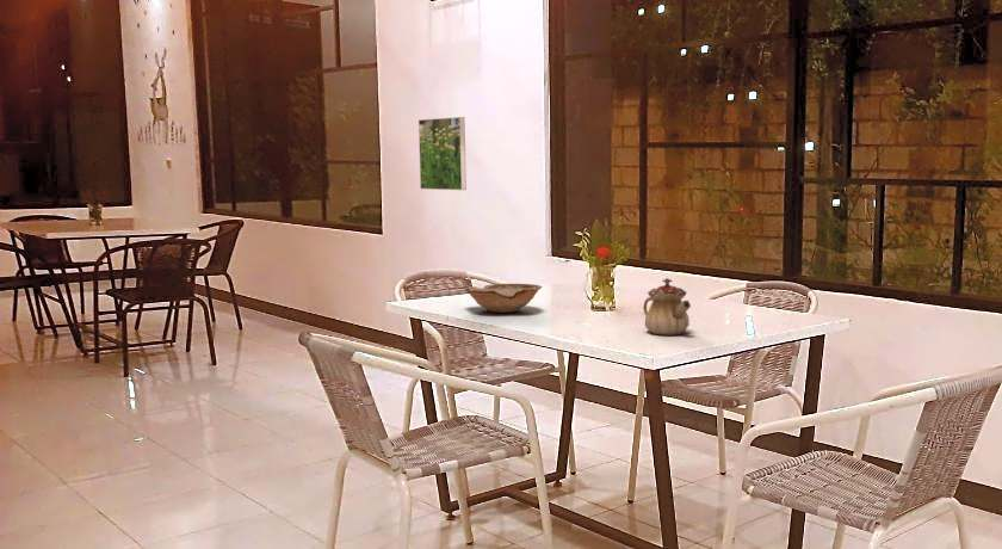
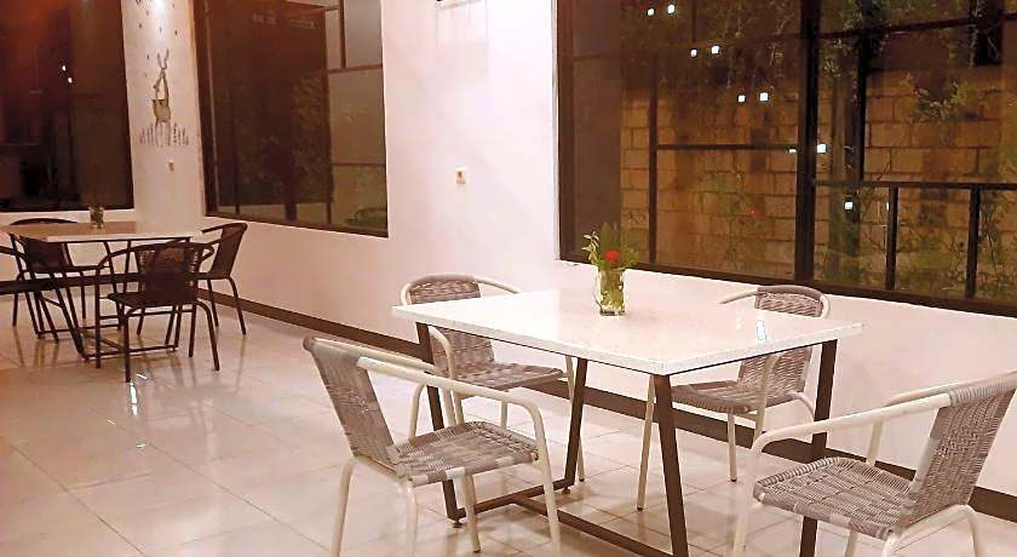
- teapot [643,277,692,337]
- bowl [464,283,543,314]
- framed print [418,116,468,191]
